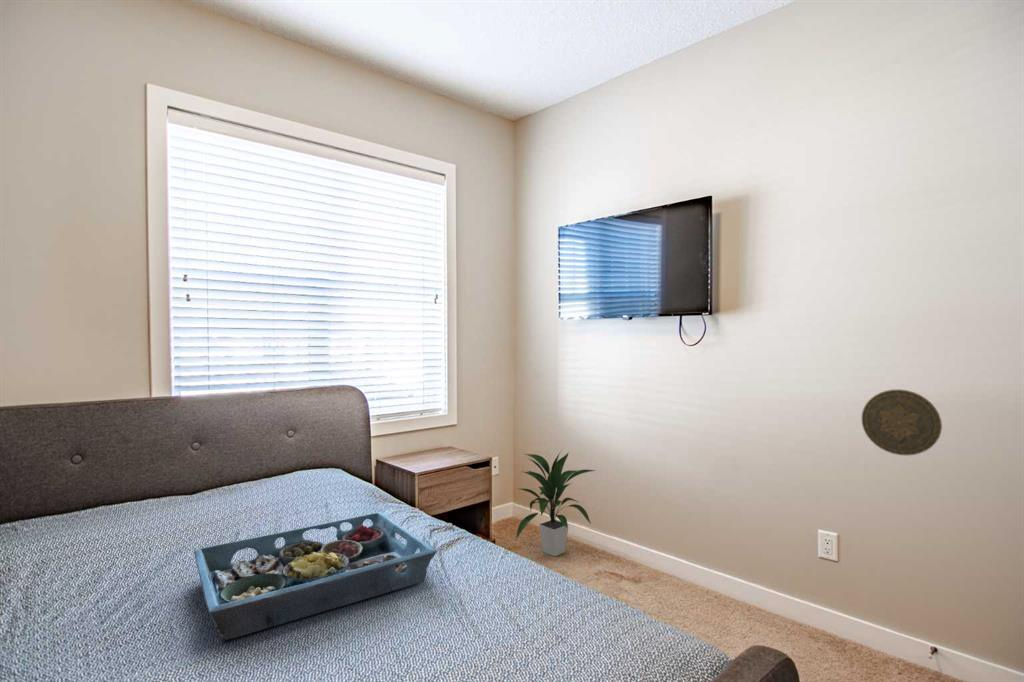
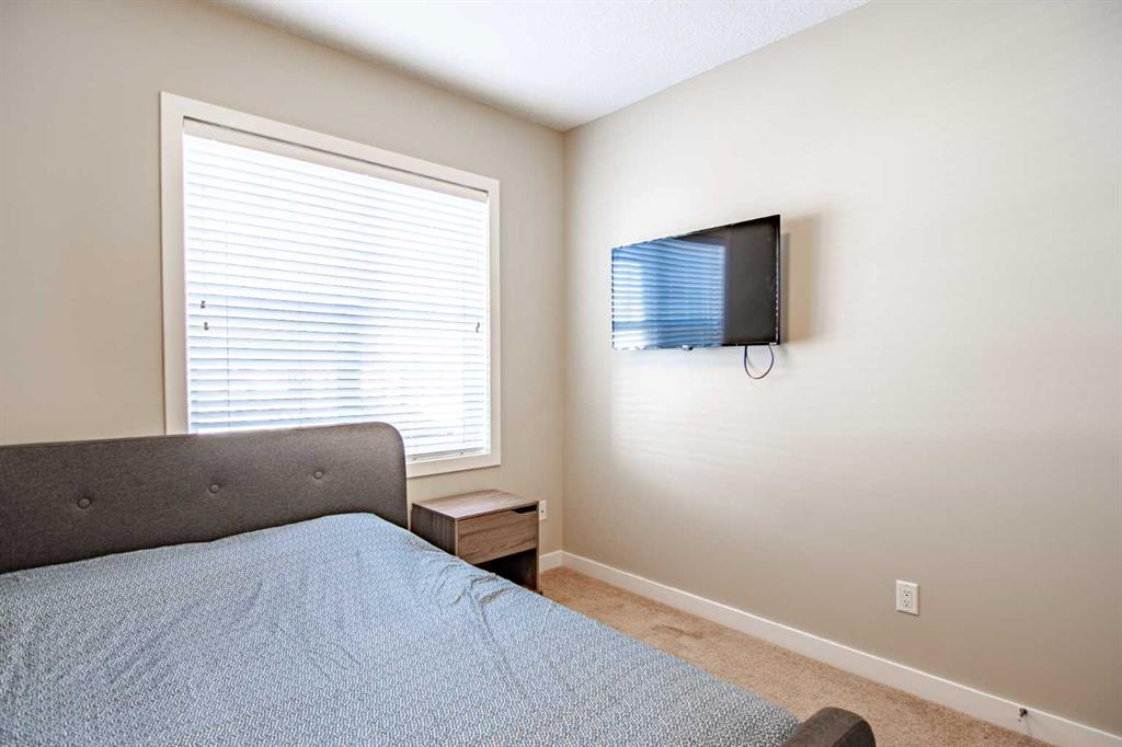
- serving tray [193,511,438,643]
- indoor plant [515,448,597,557]
- decorative plate [861,389,943,456]
